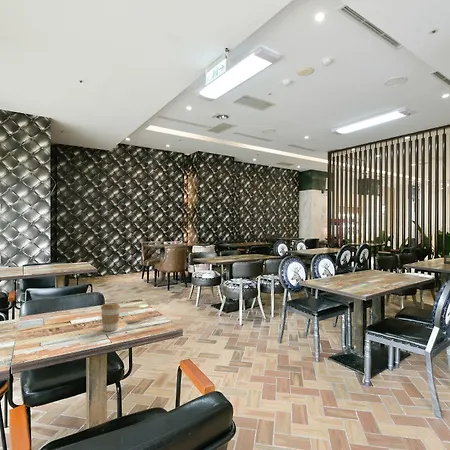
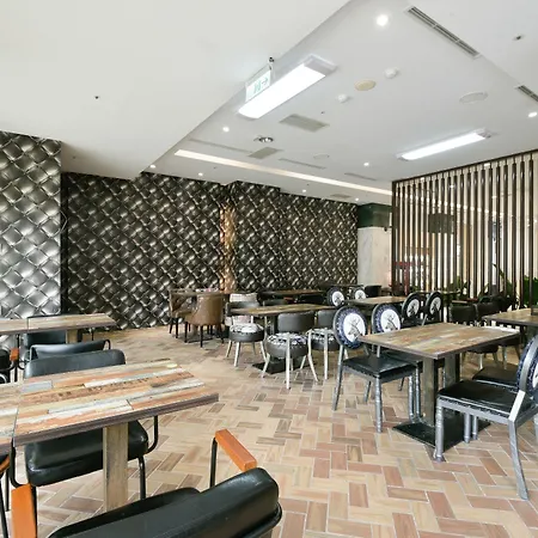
- coffee cup [100,302,121,332]
